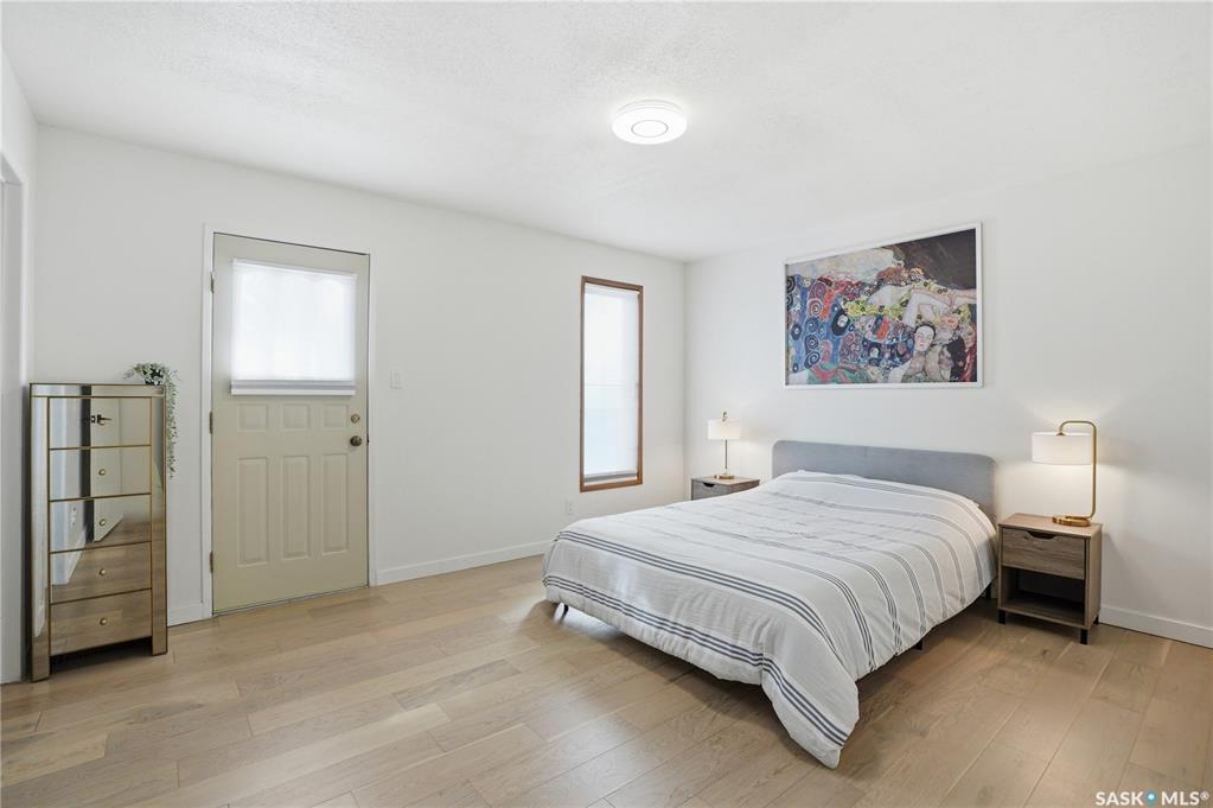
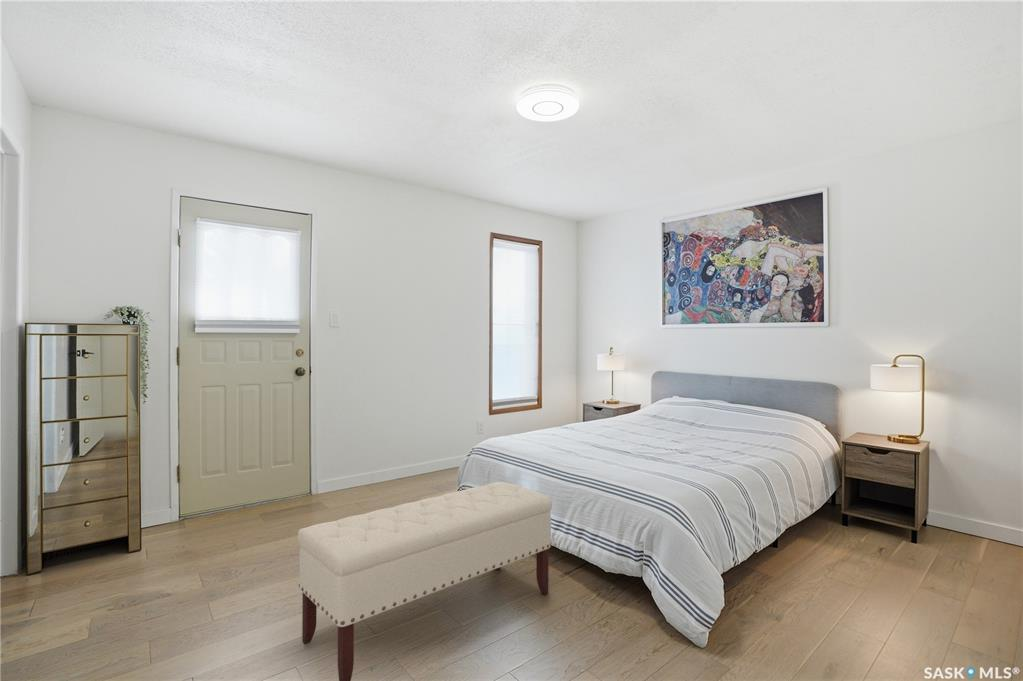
+ bench [297,481,553,681]
